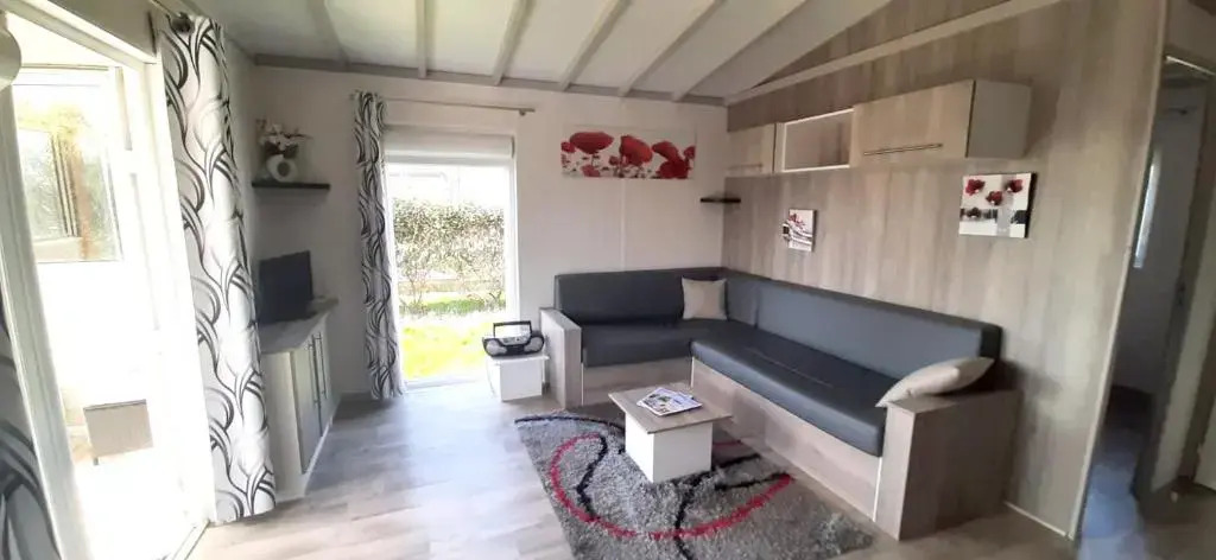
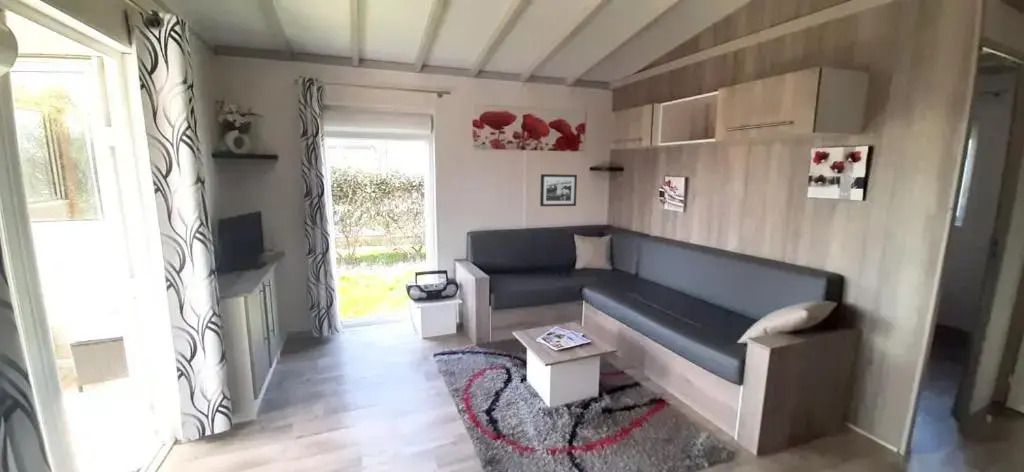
+ picture frame [539,173,578,207]
